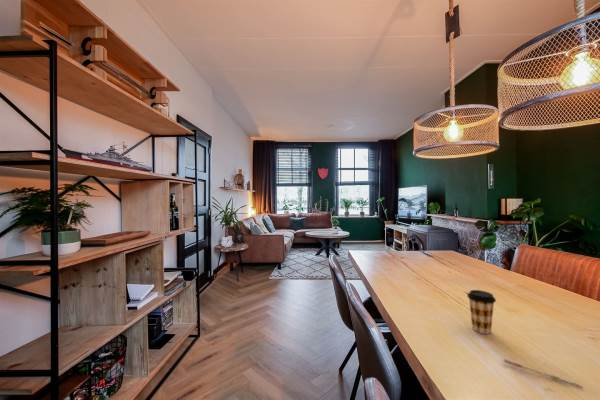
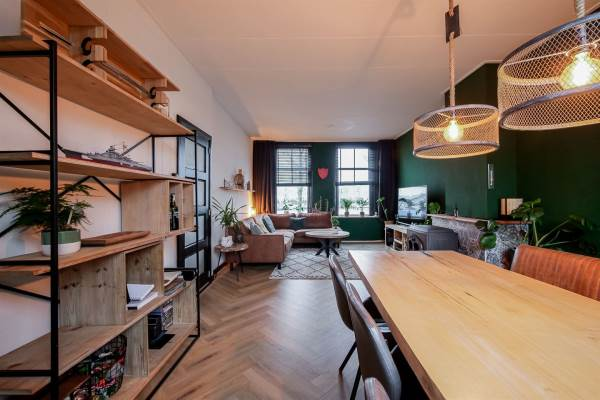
- pen [503,359,583,388]
- coffee cup [466,289,497,335]
